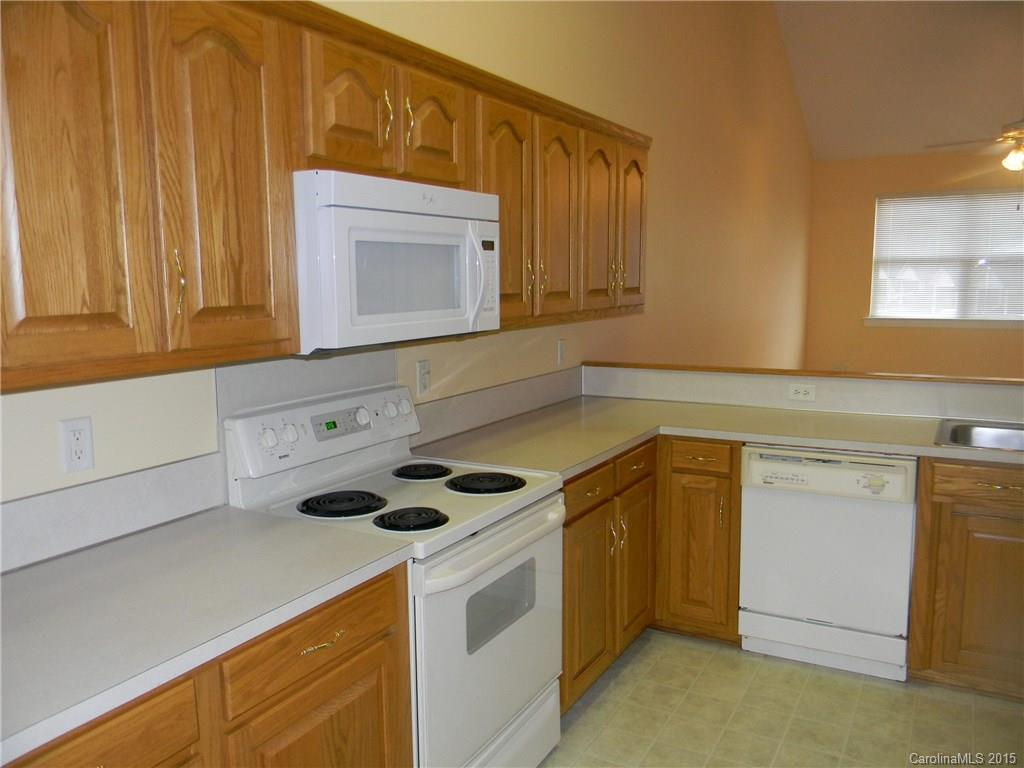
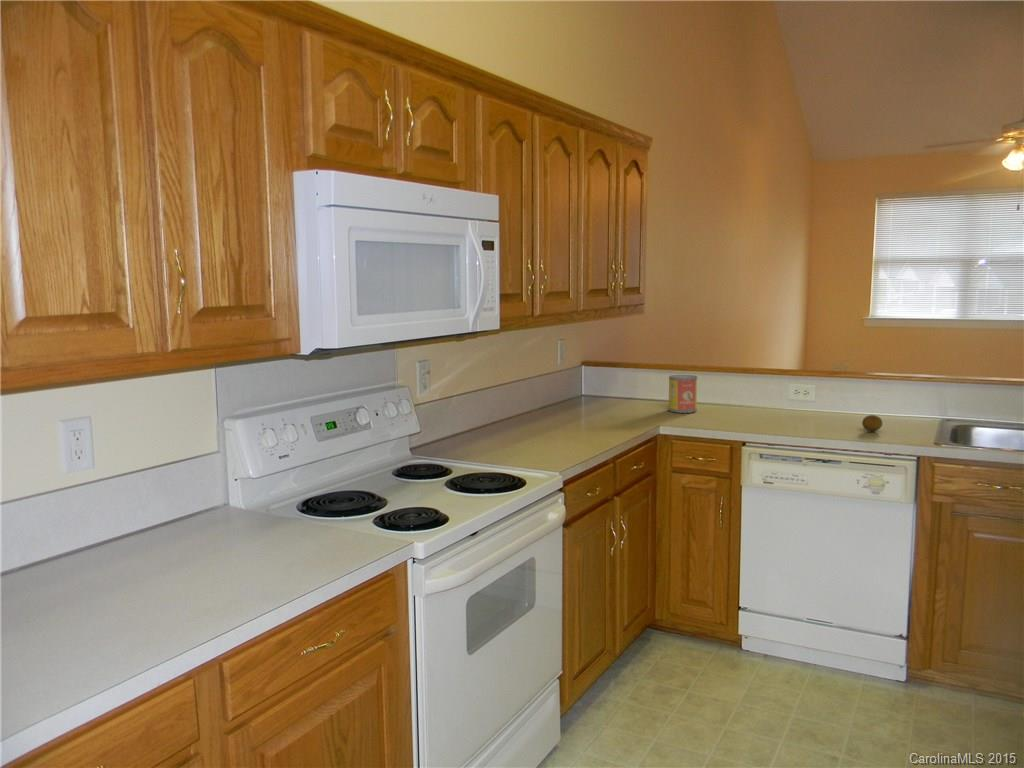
+ canister [667,374,698,414]
+ fruit [861,414,883,432]
